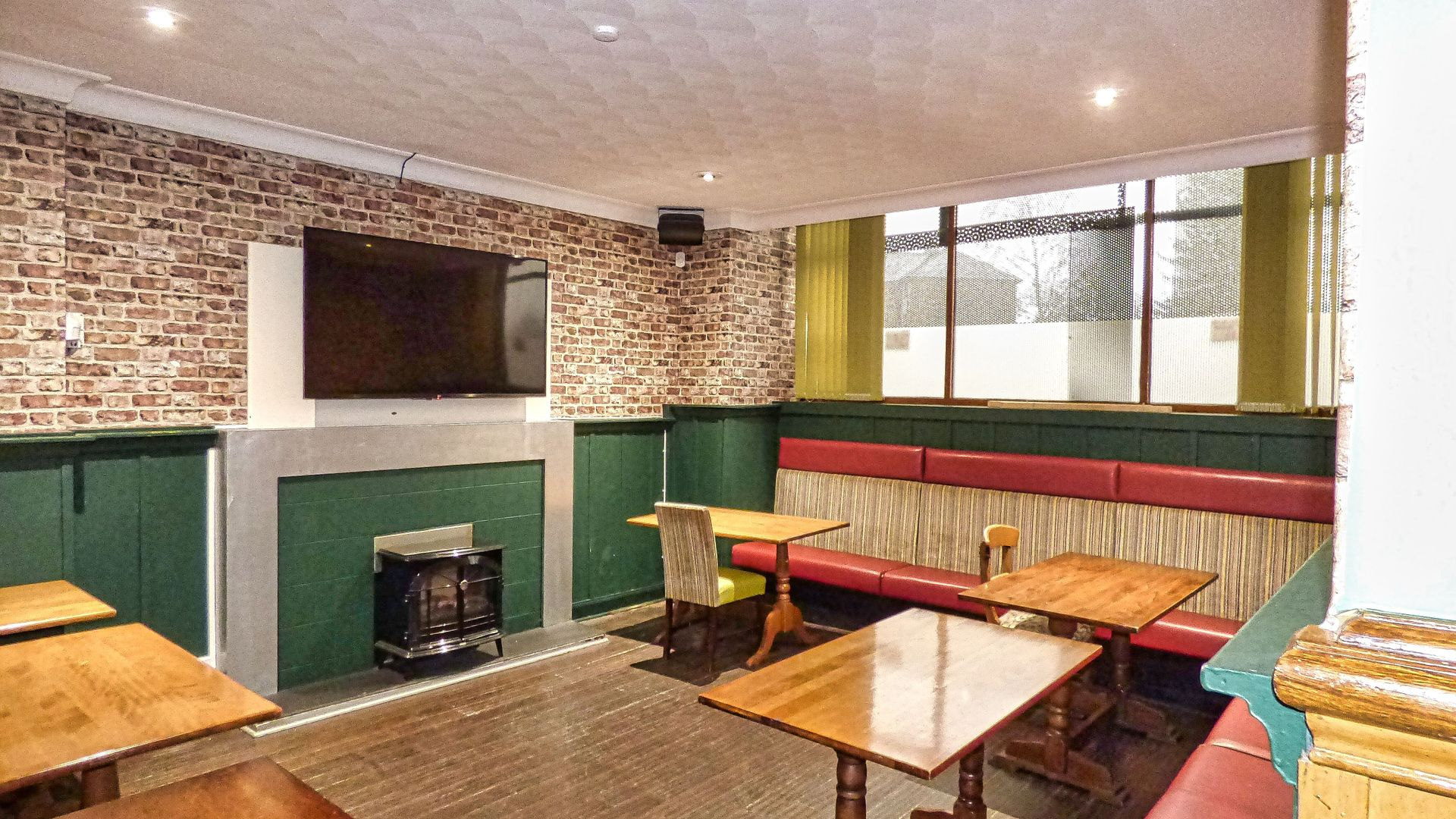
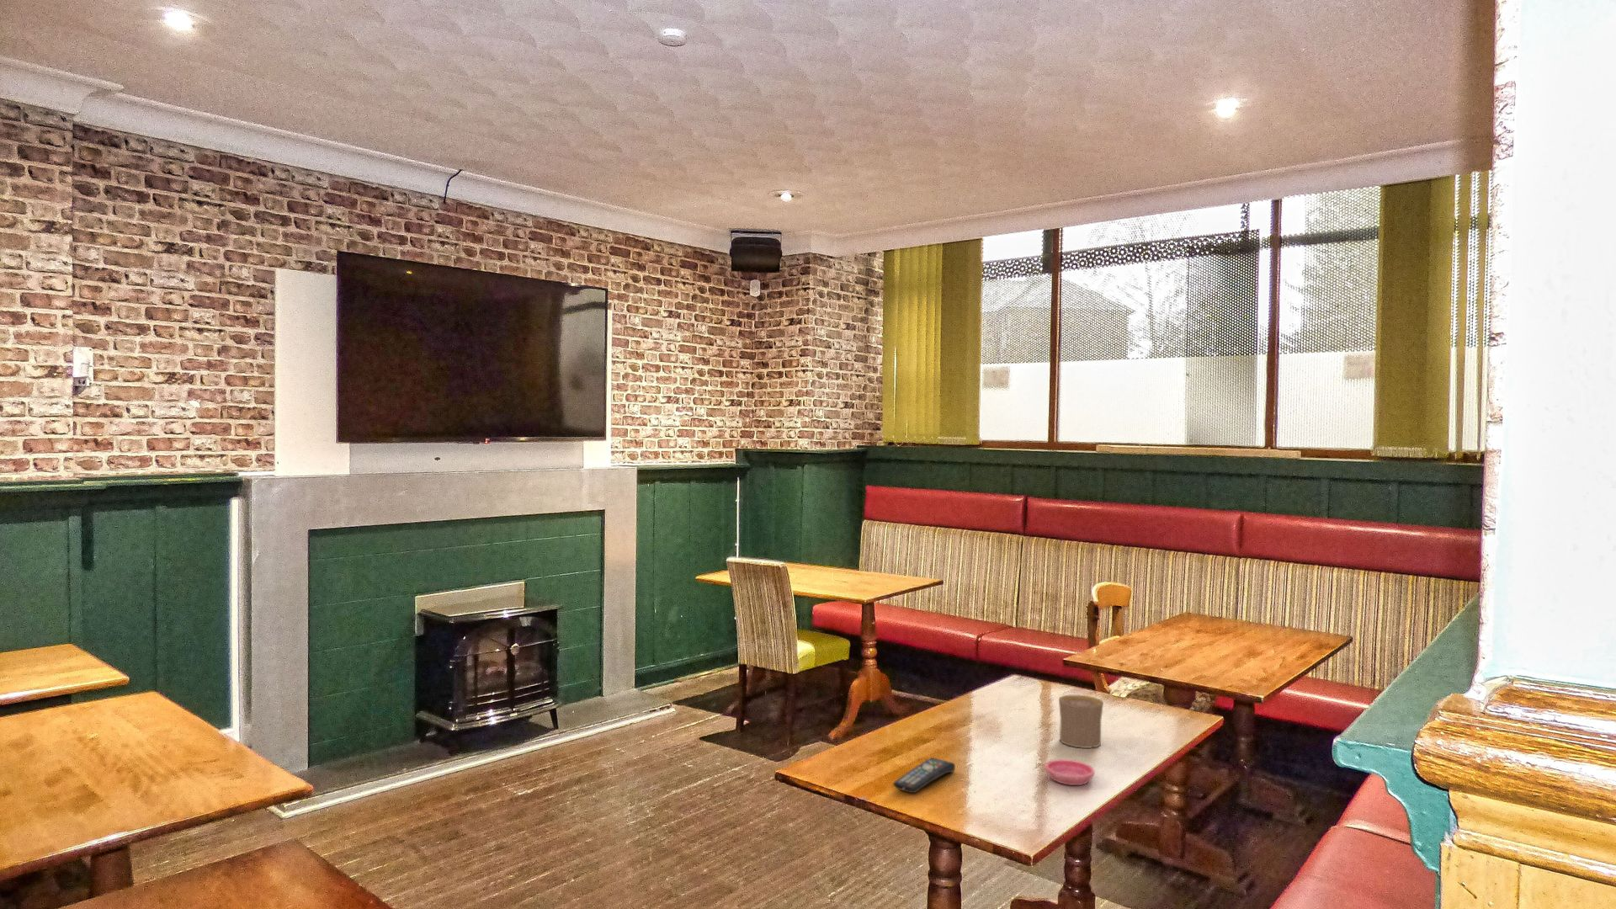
+ remote control [892,757,956,794]
+ saucer [1043,758,1095,786]
+ cup [1058,695,1104,749]
